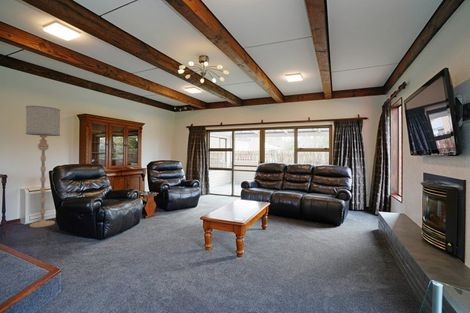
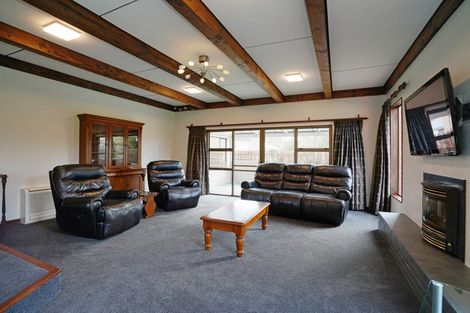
- floor lamp [25,105,61,229]
